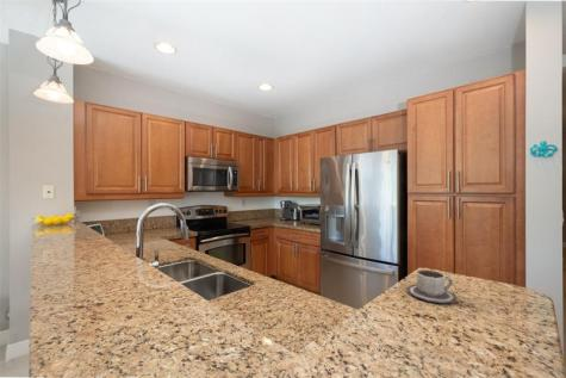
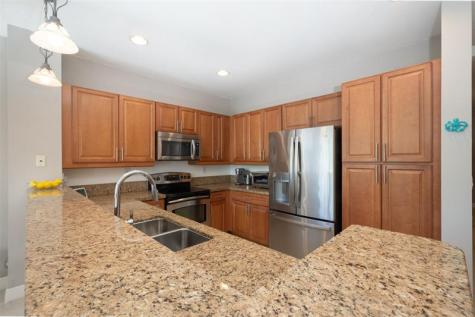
- cup [406,268,458,304]
